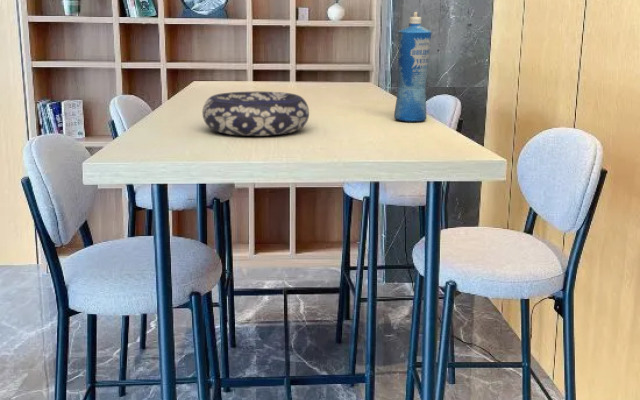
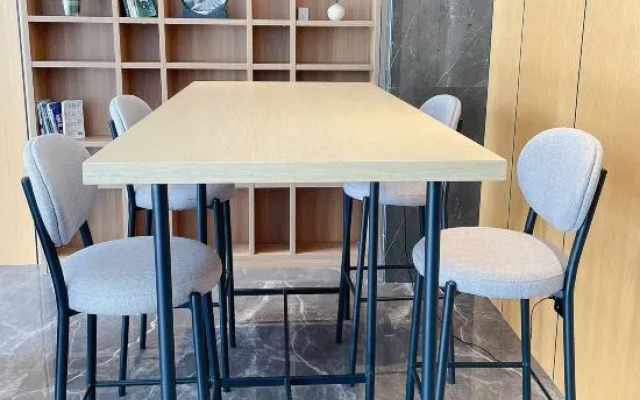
- decorative bowl [201,91,310,137]
- squeeze bottle [393,11,432,123]
